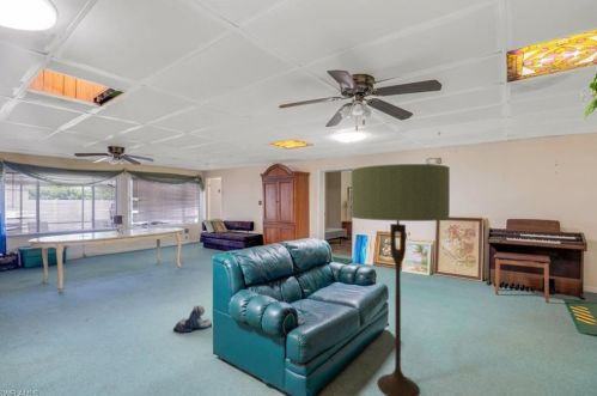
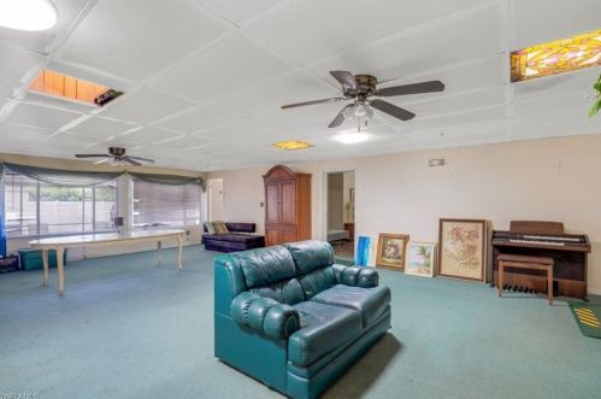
- plush toy [172,304,213,334]
- floor lamp [351,163,451,396]
